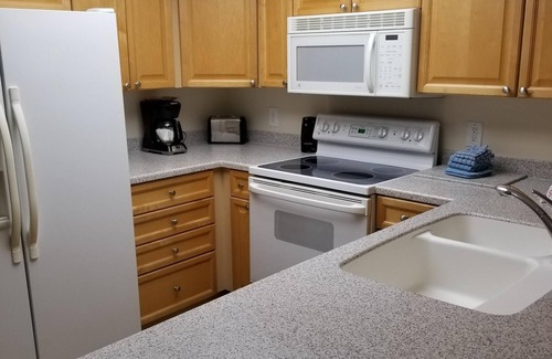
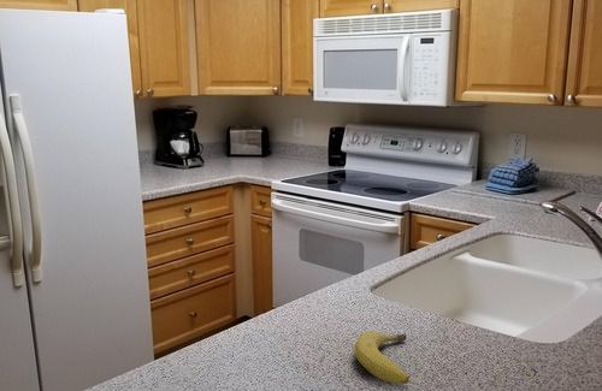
+ fruit [354,330,411,385]
